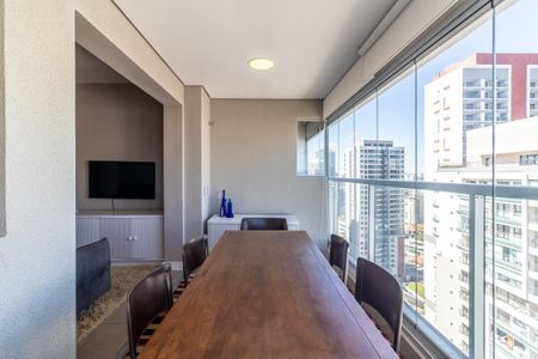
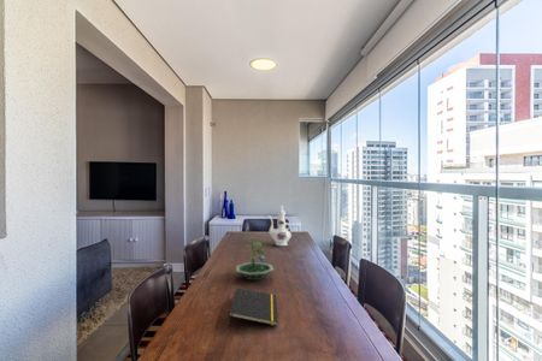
+ notepad [228,286,278,329]
+ terrarium [235,238,275,282]
+ chinaware [266,205,293,247]
